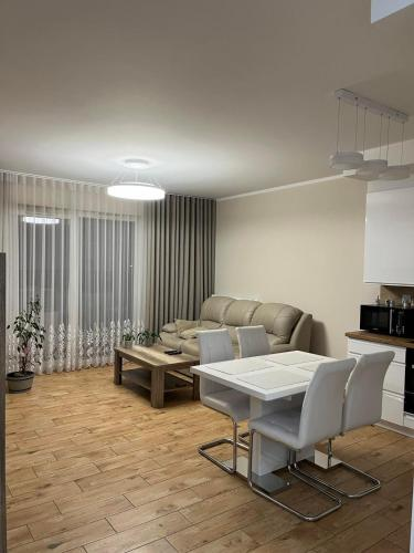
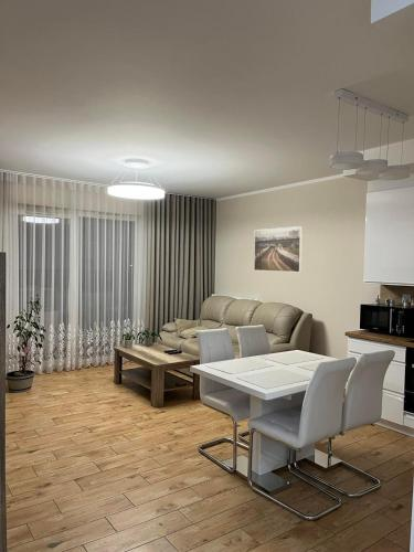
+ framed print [253,225,304,274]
